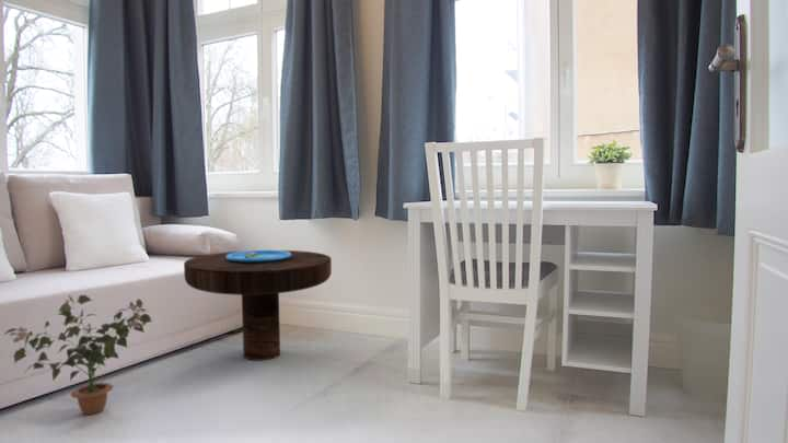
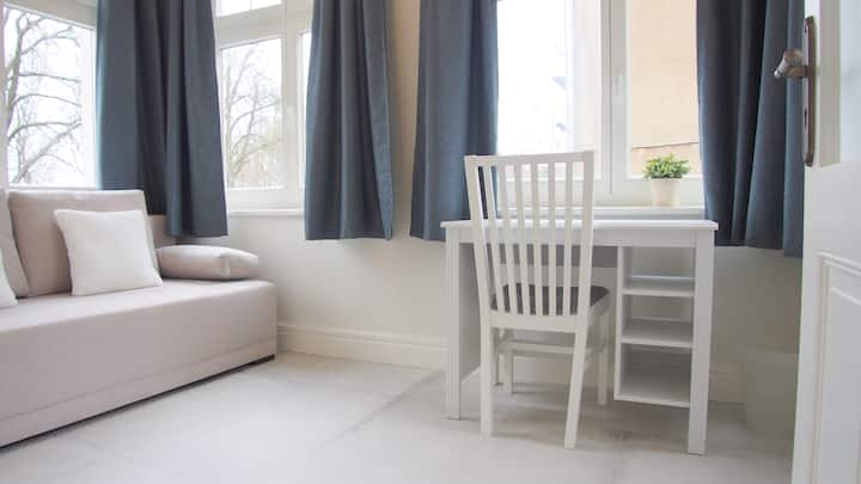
- side table [183,249,333,362]
- potted plant [3,294,153,416]
